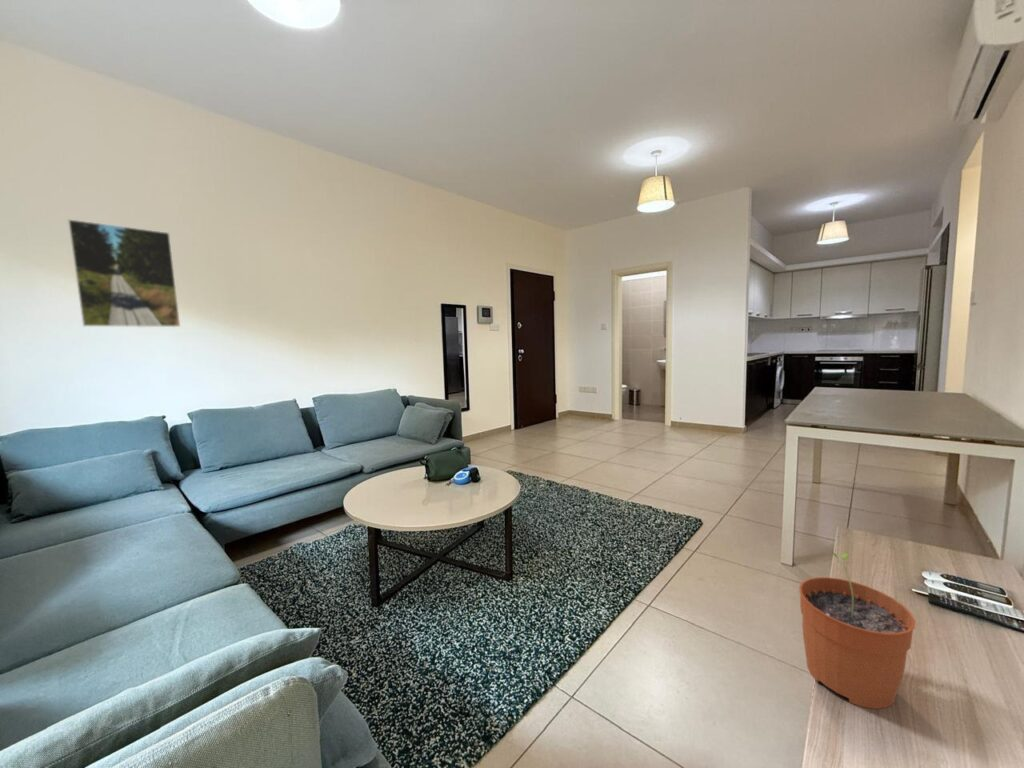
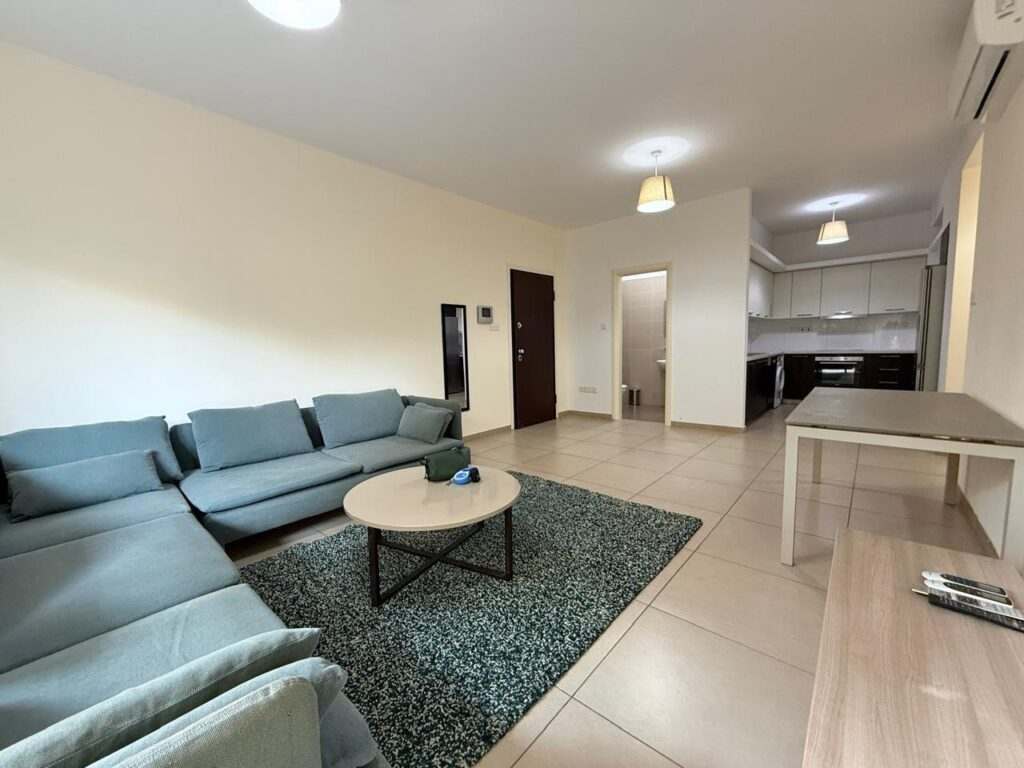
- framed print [67,218,181,328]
- plant pot [798,552,917,710]
